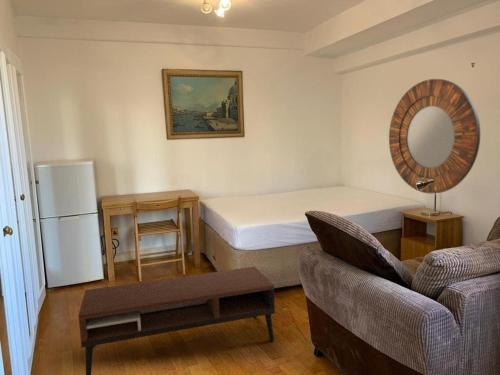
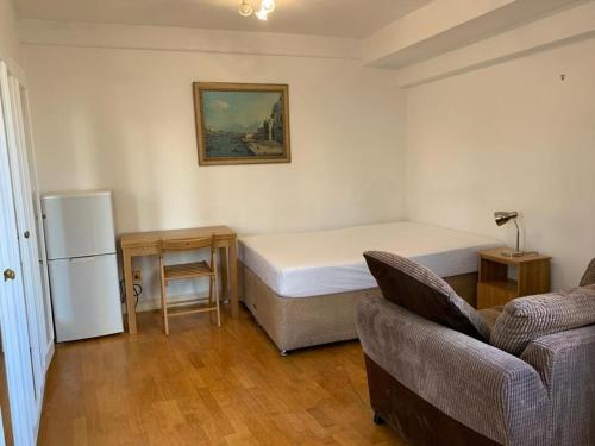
- coffee table [77,266,276,375]
- home mirror [388,78,481,194]
